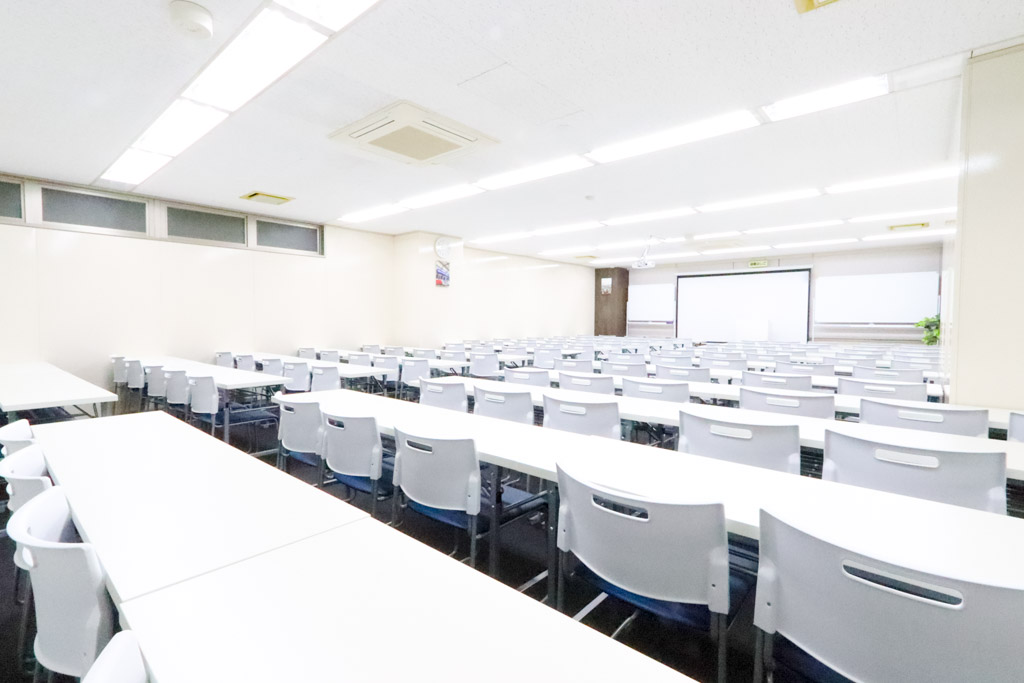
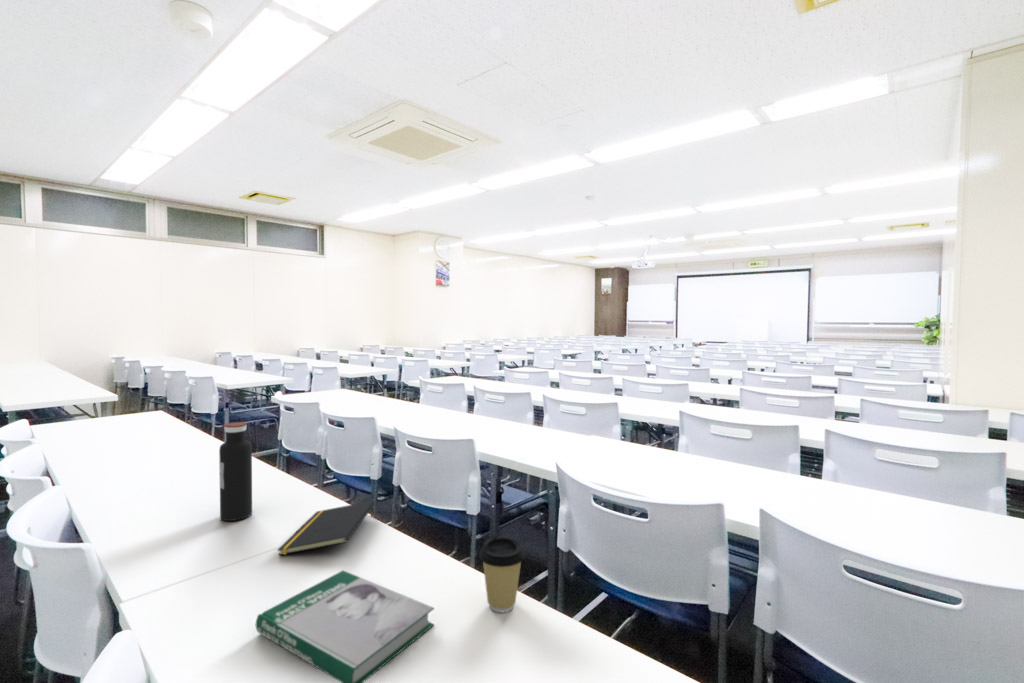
+ notepad [277,500,376,556]
+ book [255,569,435,683]
+ water bottle [218,421,253,522]
+ coffee cup [478,536,526,613]
